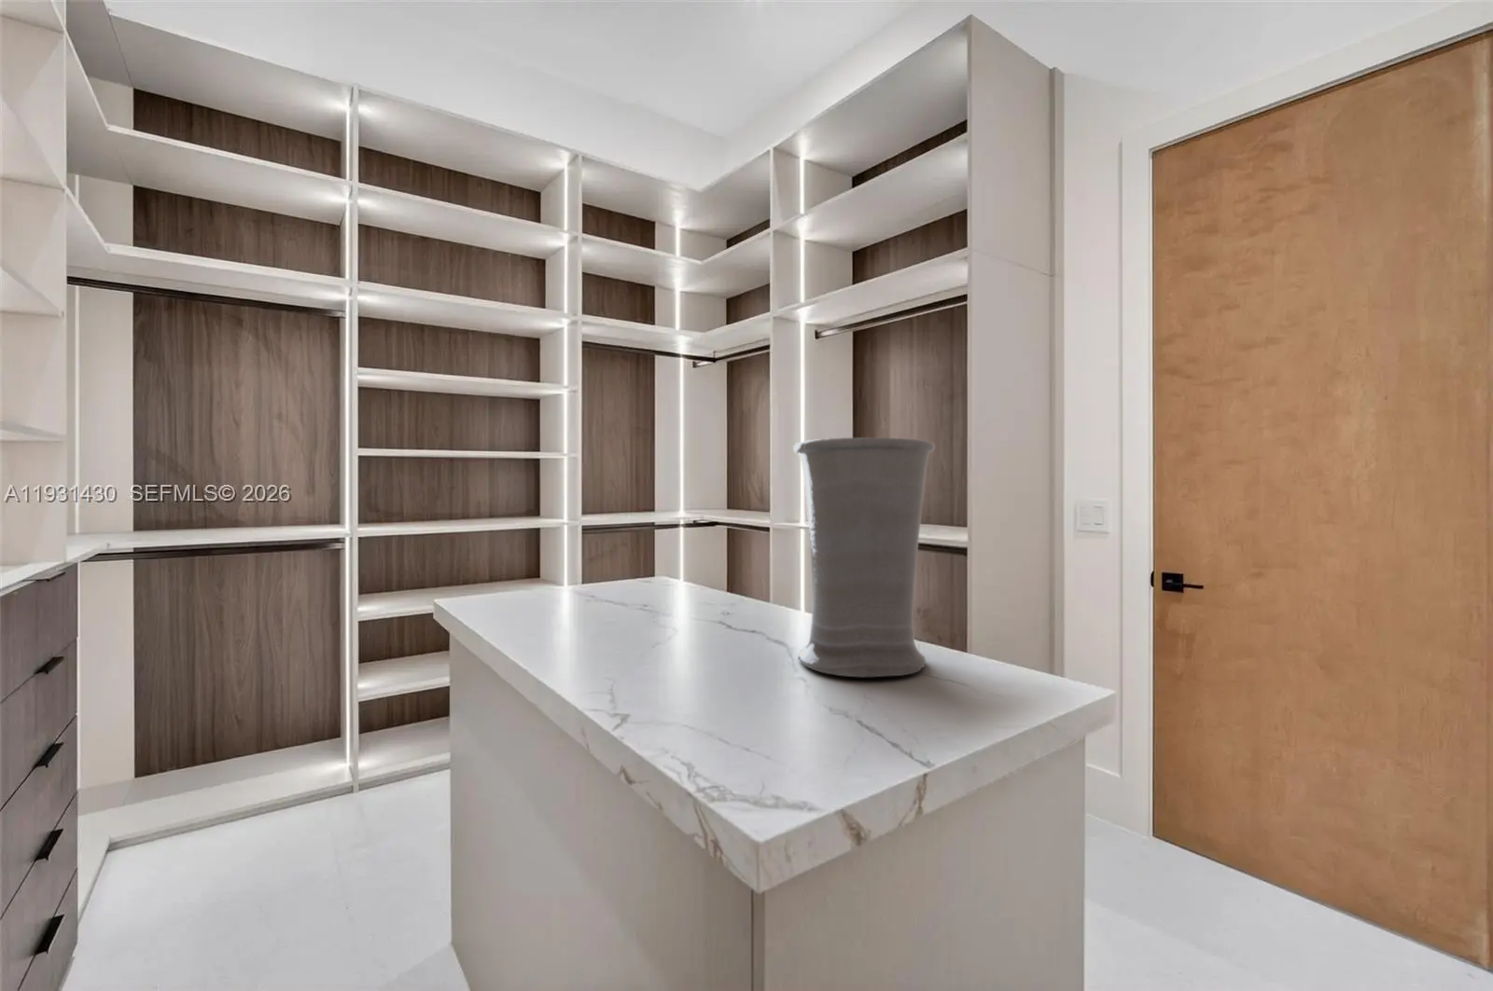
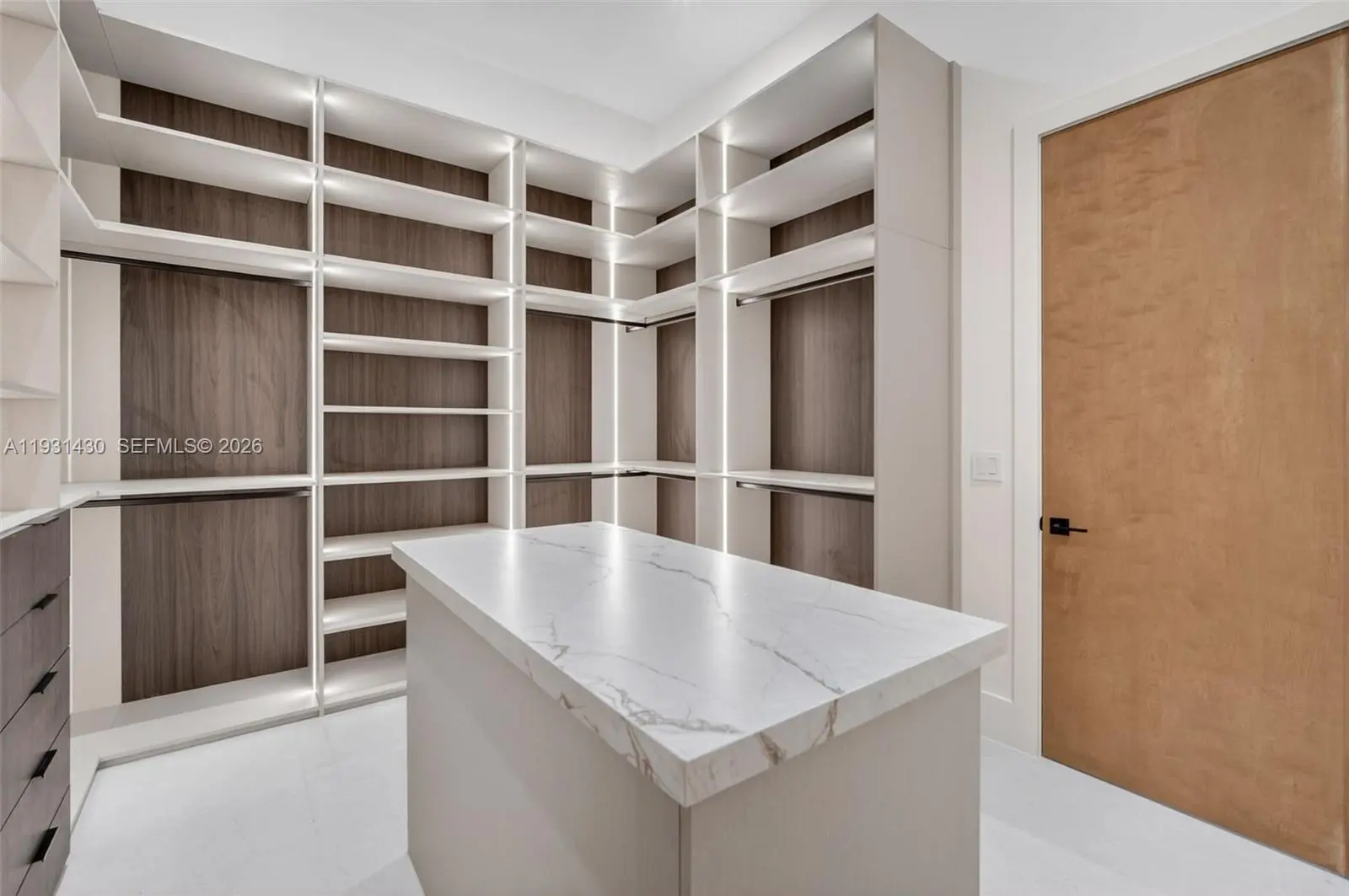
- vase [792,436,936,678]
